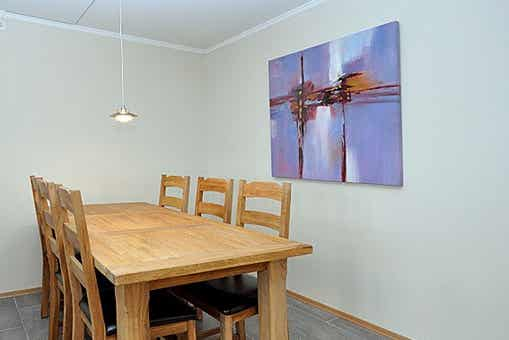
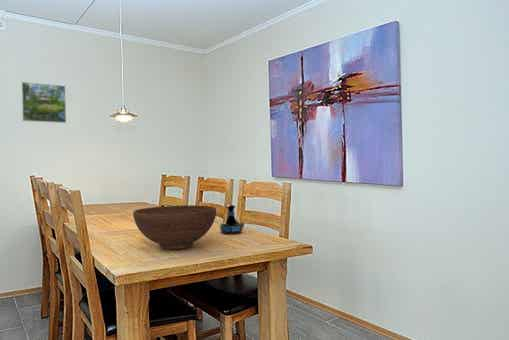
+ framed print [20,81,67,124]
+ tequila bottle [219,204,243,235]
+ fruit bowl [132,204,217,250]
